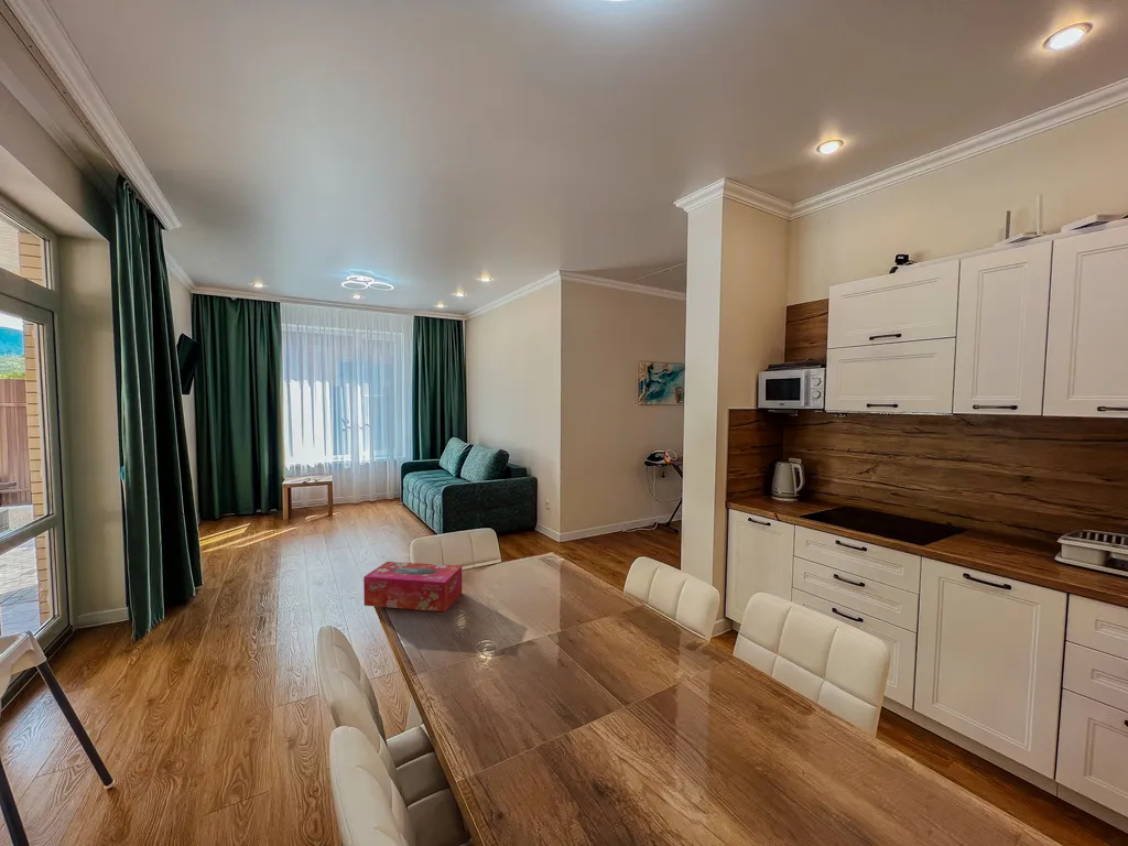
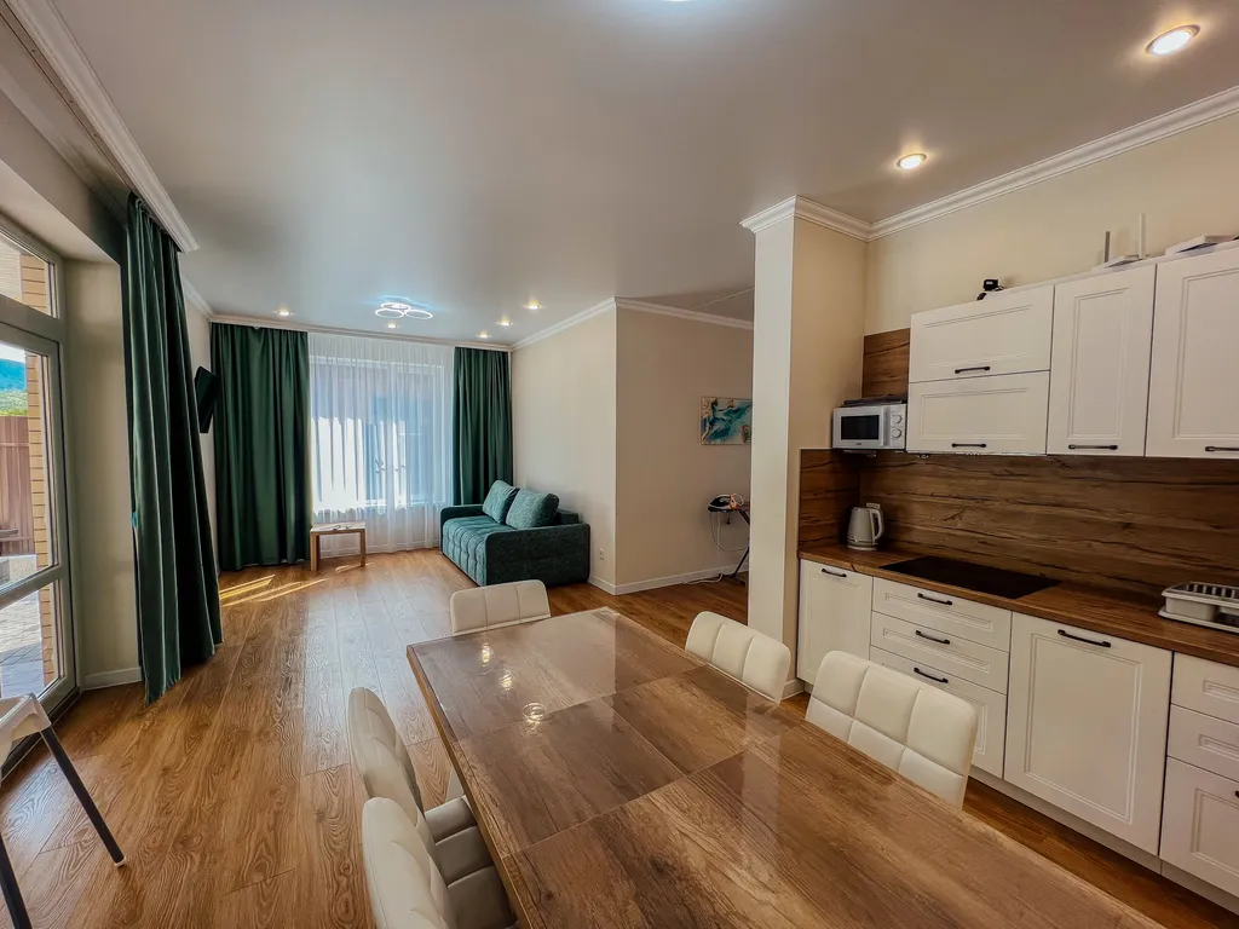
- tissue box [362,561,463,612]
